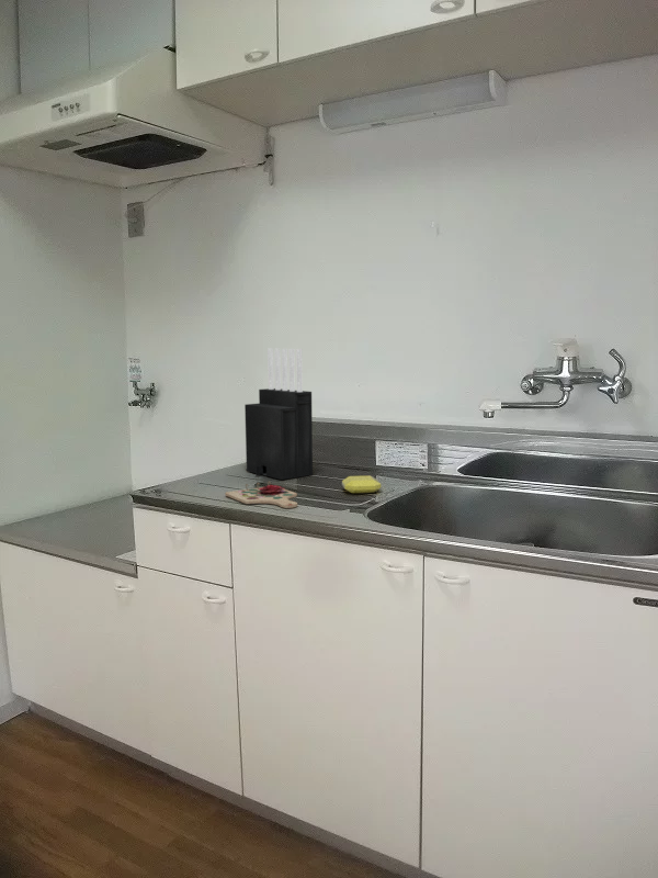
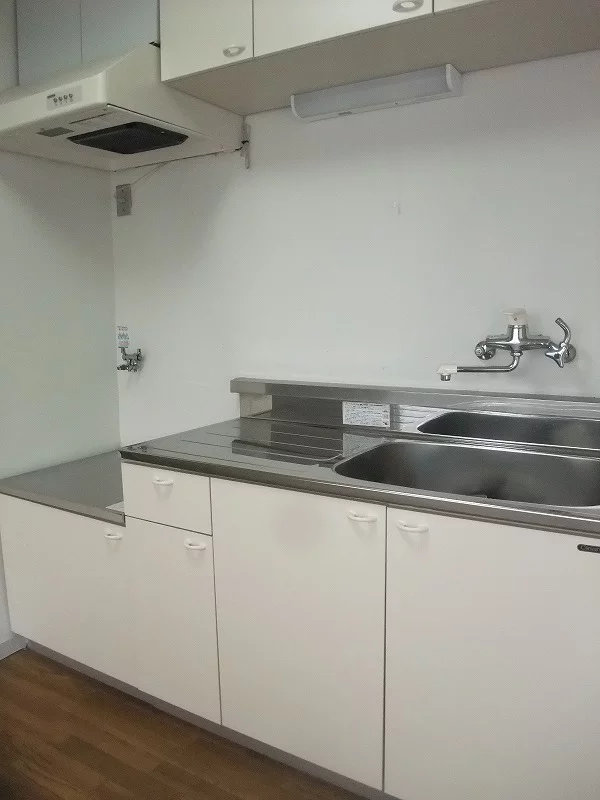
- cutting board [225,481,298,509]
- soap bar [341,474,382,494]
- knife block [243,347,314,481]
